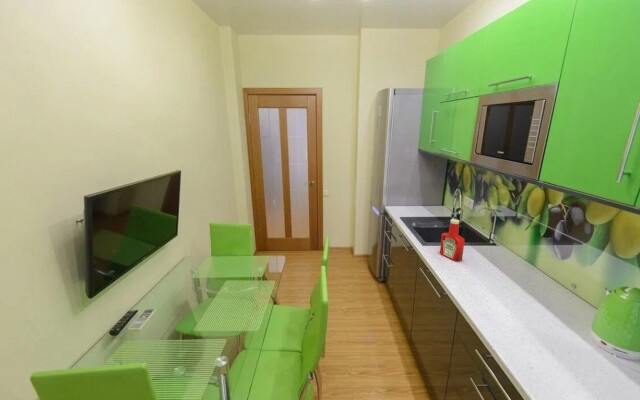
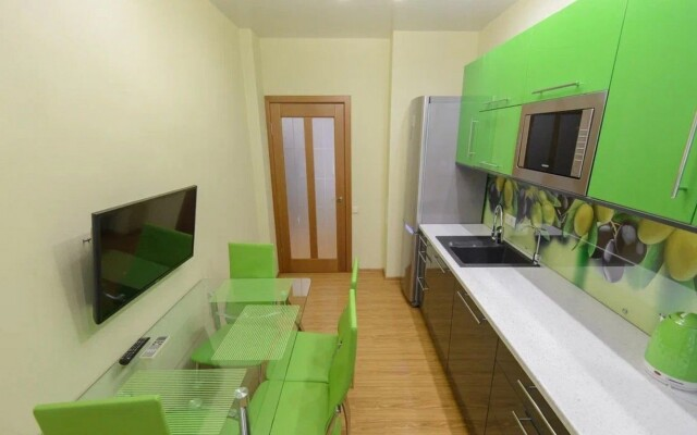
- soap bottle [439,218,466,262]
